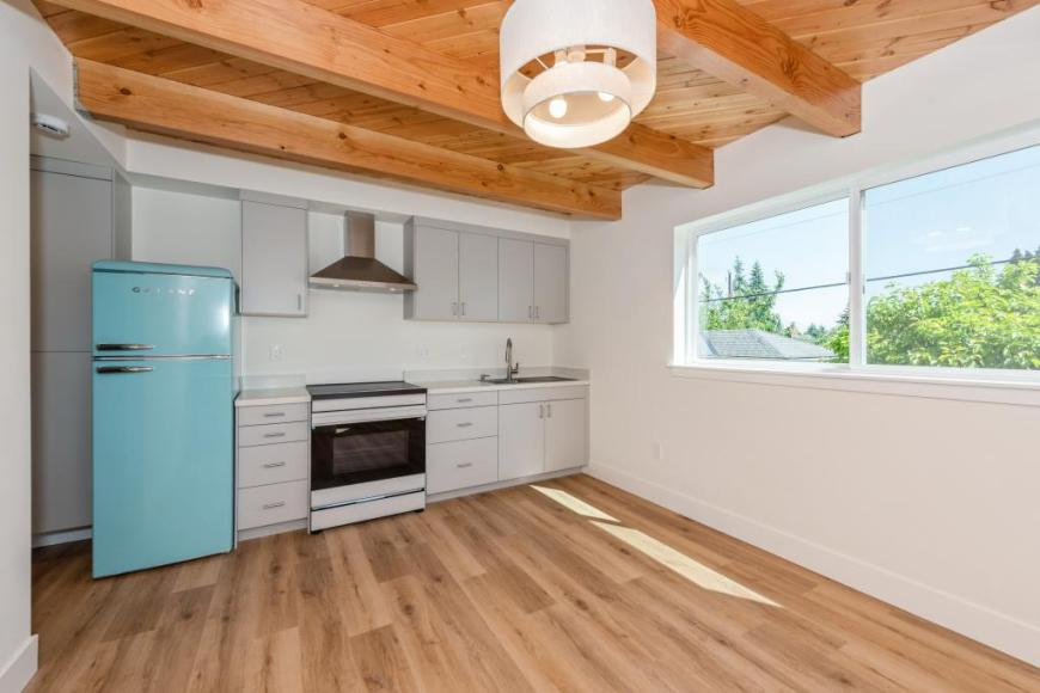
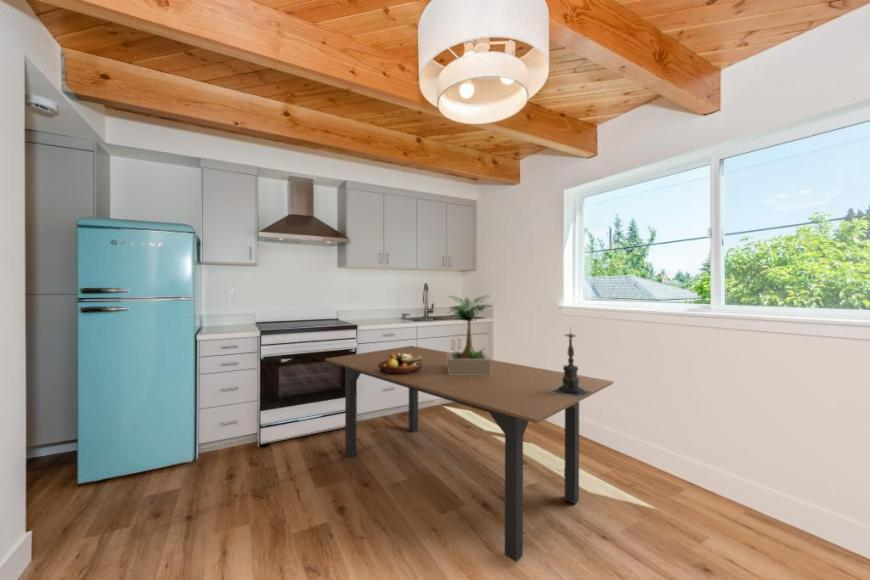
+ potted plant [447,294,494,375]
+ fruit bowl [378,353,423,375]
+ dining table [324,345,614,563]
+ candle holder [549,324,594,398]
